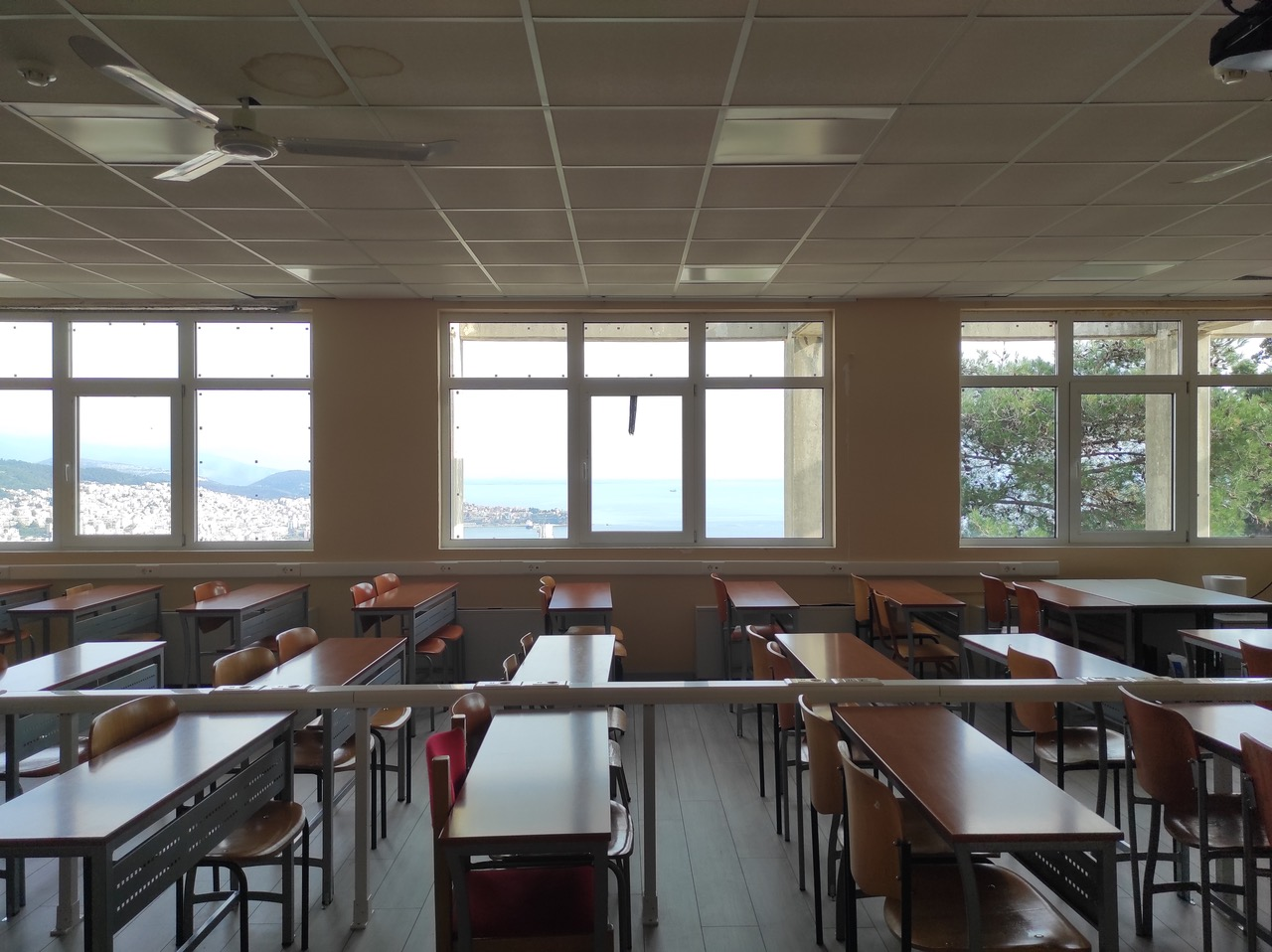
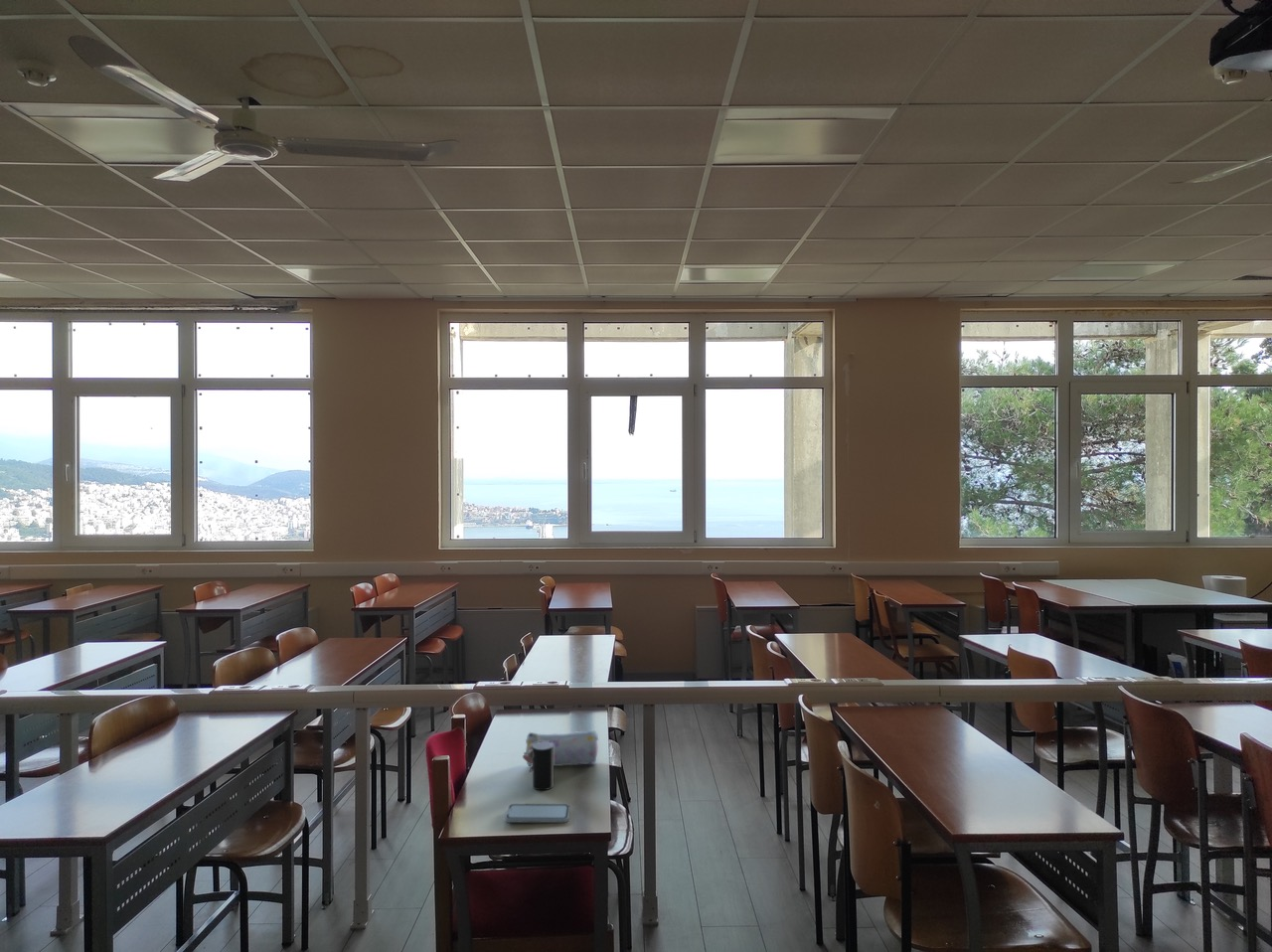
+ pencil case [523,729,599,767]
+ cup [522,741,555,791]
+ smartphone [504,803,570,824]
